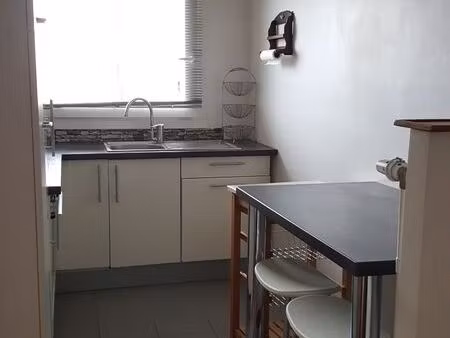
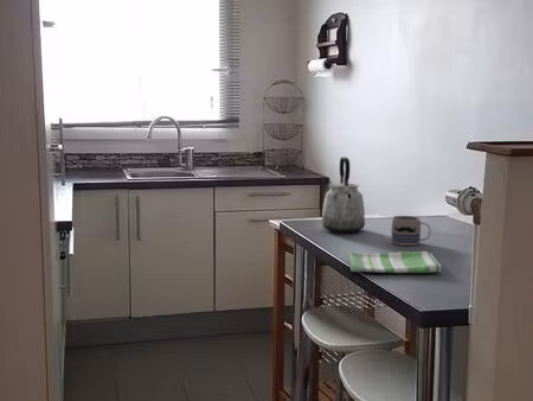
+ kettle [320,157,366,234]
+ mug [391,215,432,247]
+ dish towel [347,250,443,274]
